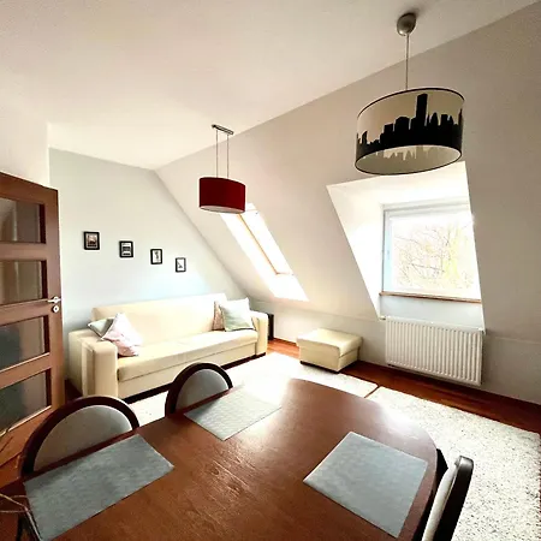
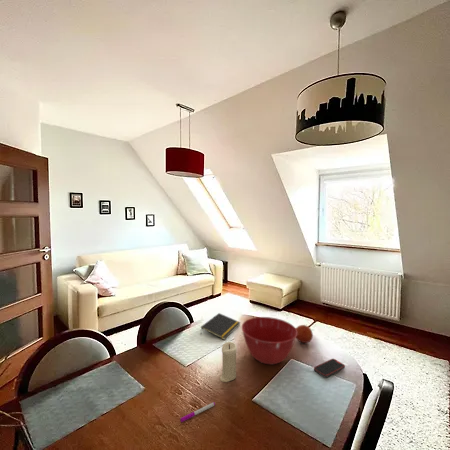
+ pen [179,401,216,423]
+ notepad [200,312,241,341]
+ candle [219,341,238,383]
+ smartphone [313,358,346,379]
+ fruit [295,324,314,344]
+ mixing bowl [241,316,297,365]
